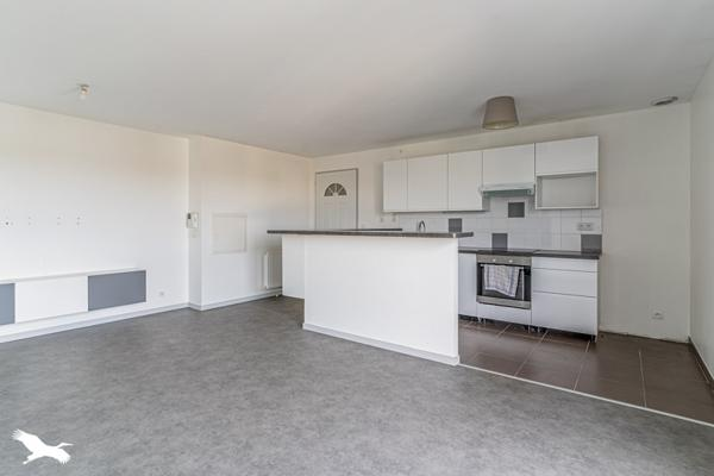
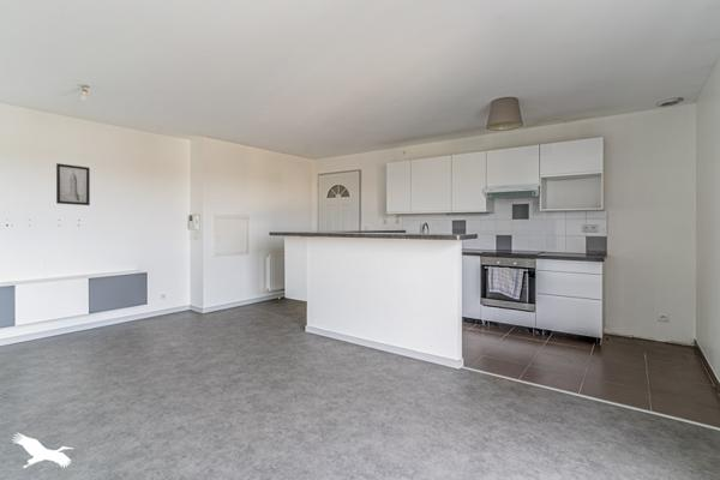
+ wall art [55,162,91,206]
